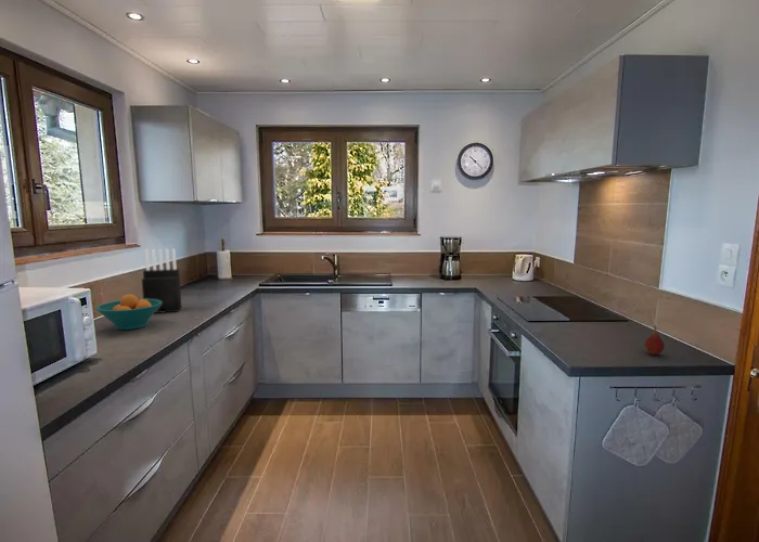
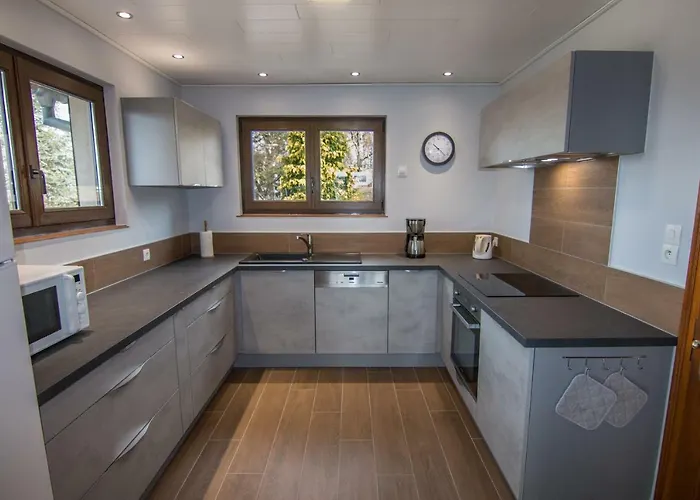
- knife block [141,248,182,314]
- fruit [643,325,666,356]
- fruit bowl [94,293,162,331]
